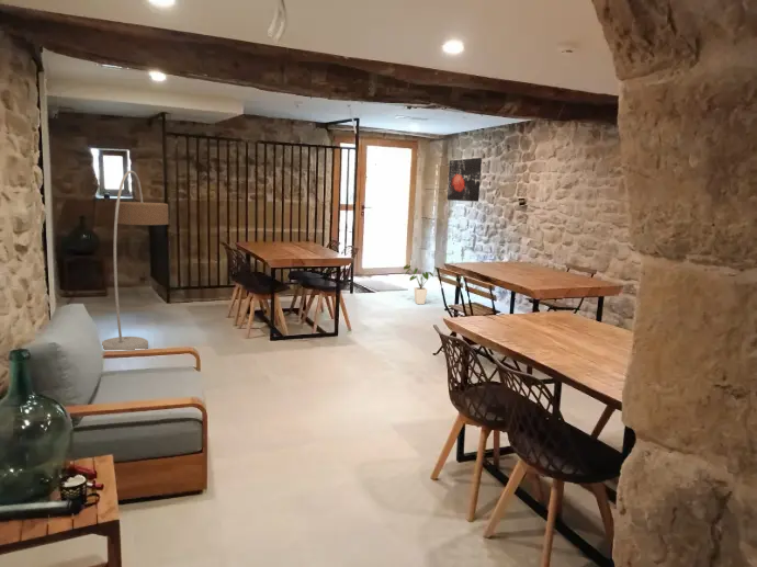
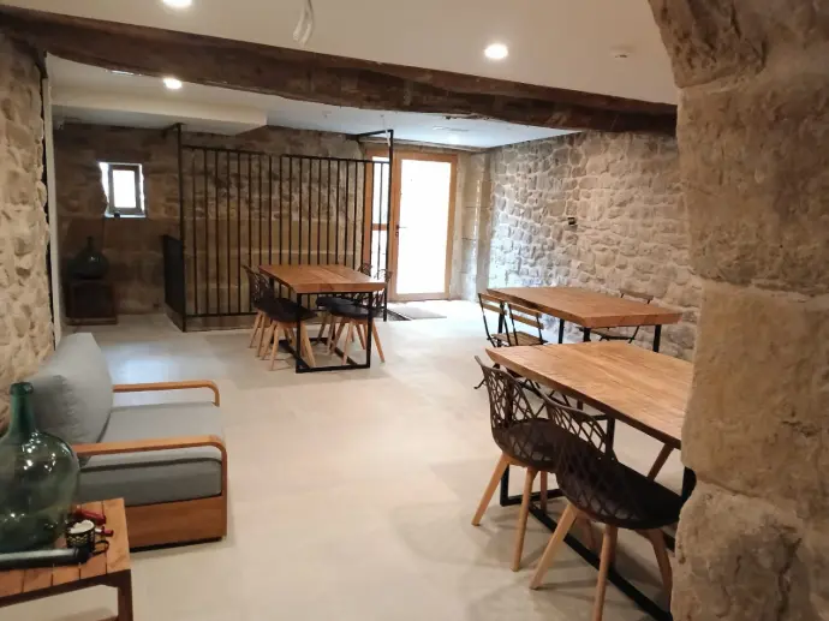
- wall art [447,157,483,203]
- floor lamp [101,170,170,350]
- house plant [403,263,438,305]
